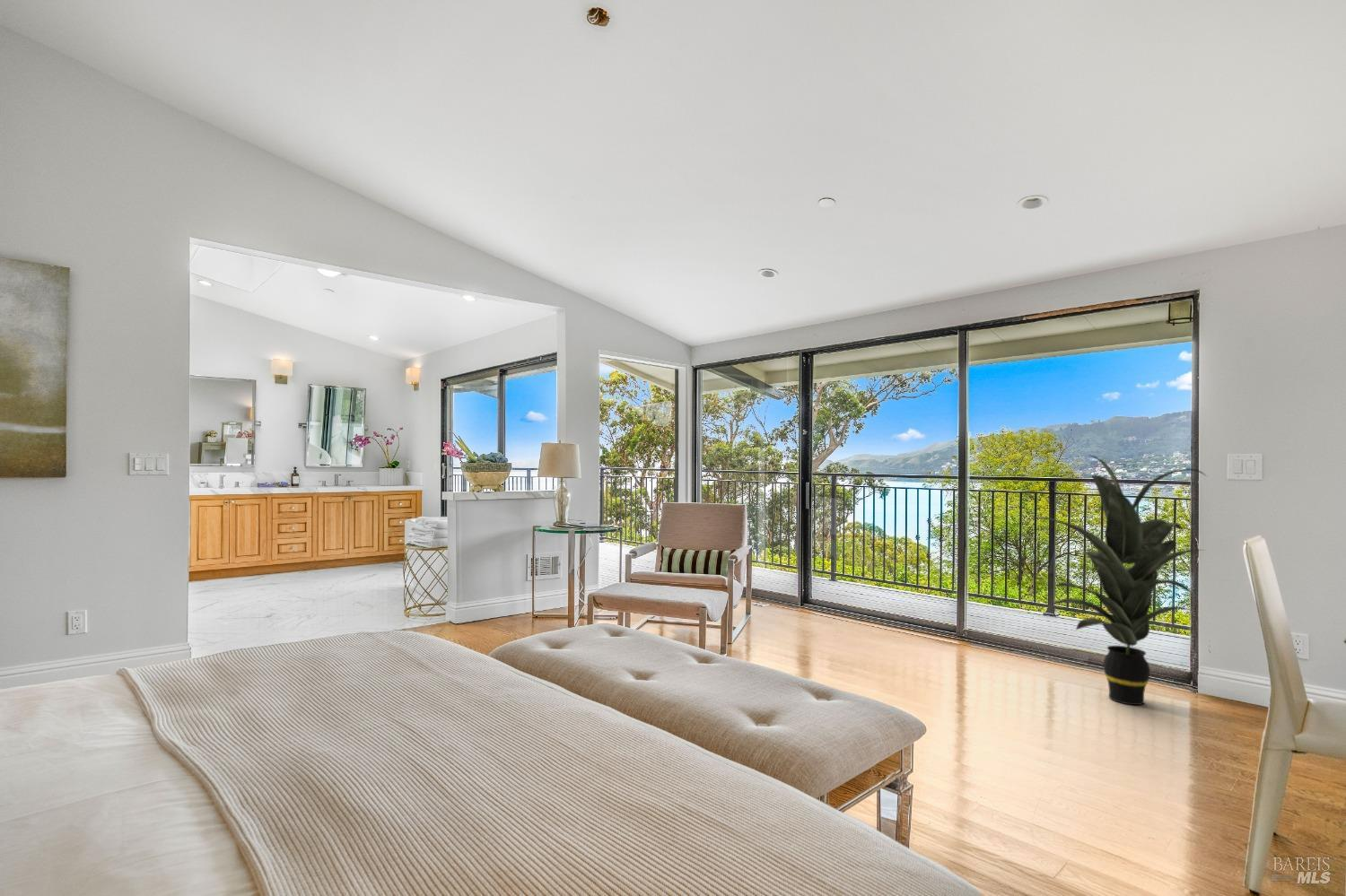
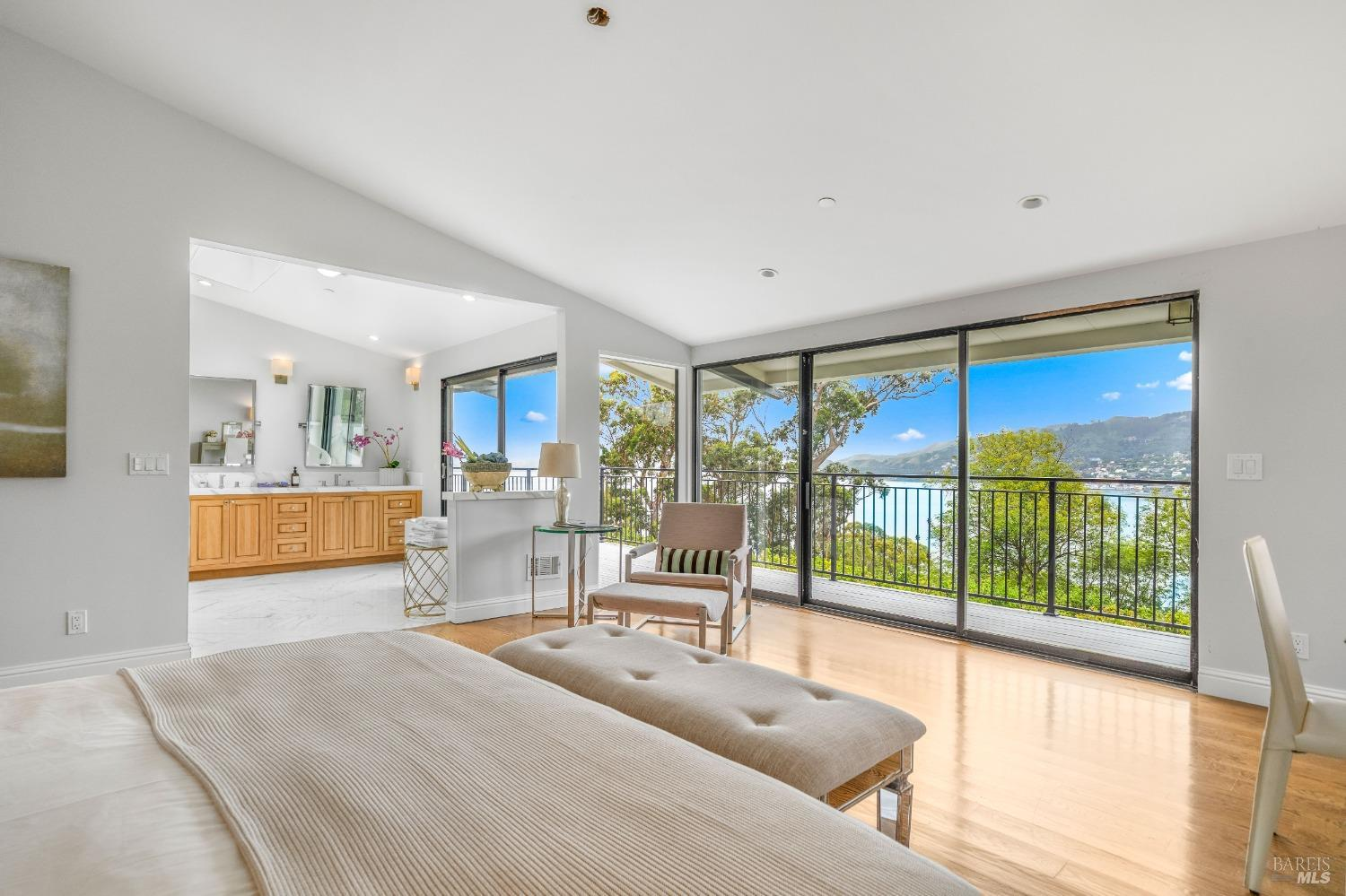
- indoor plant [1027,454,1208,706]
